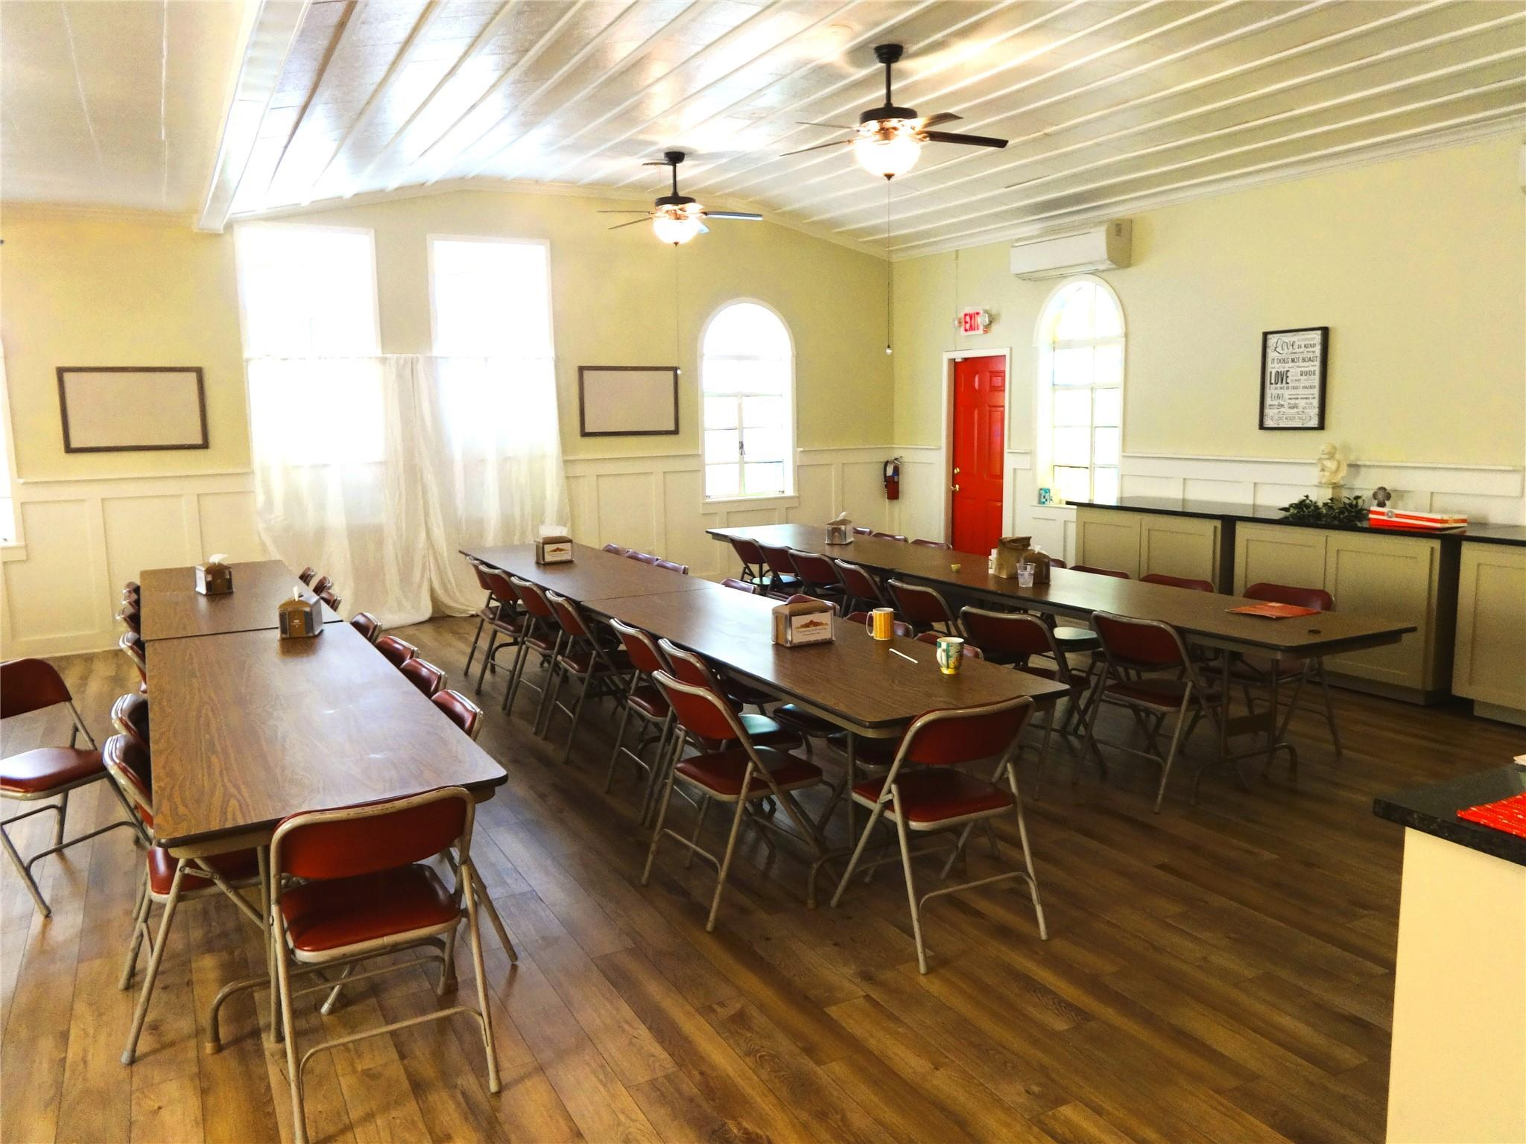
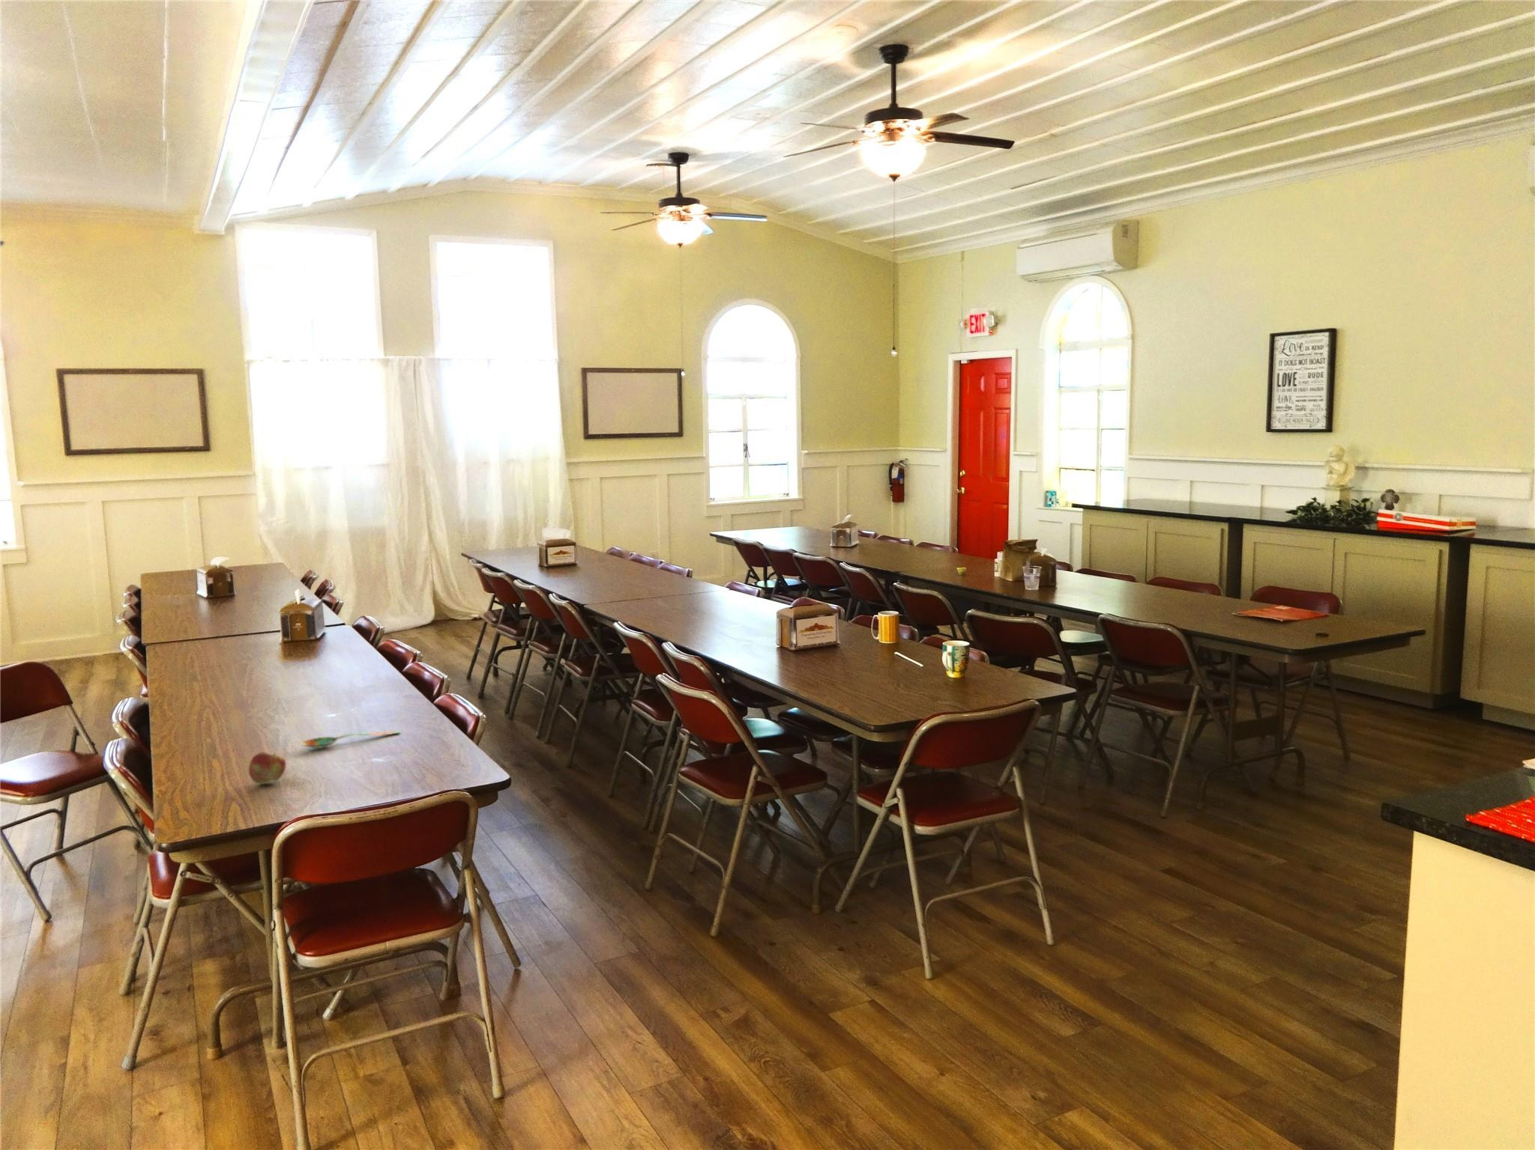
+ spoon [300,730,401,749]
+ fruit [248,751,288,785]
